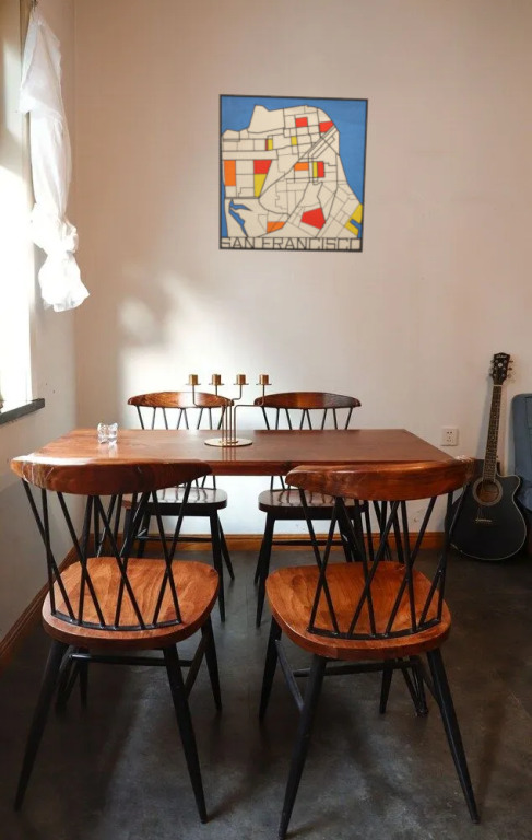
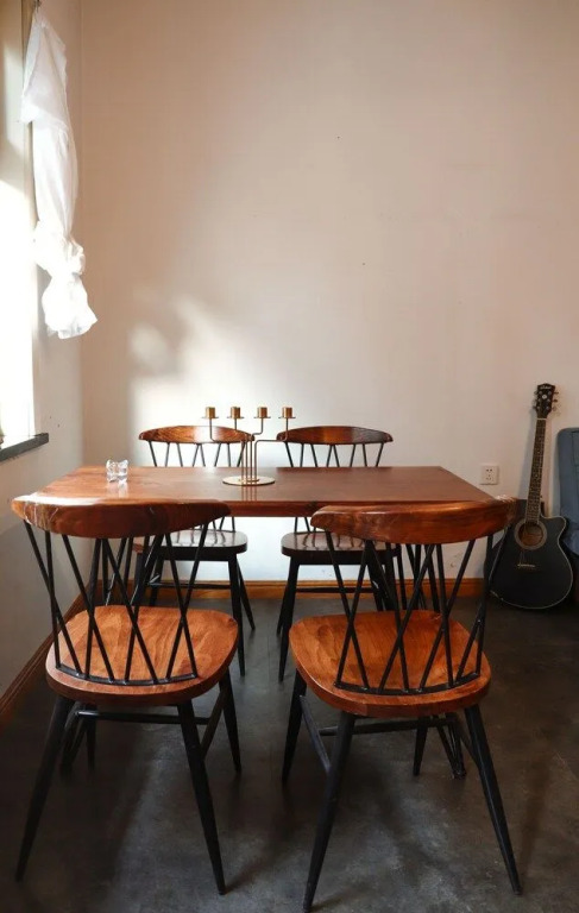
- wall art [218,93,369,254]
